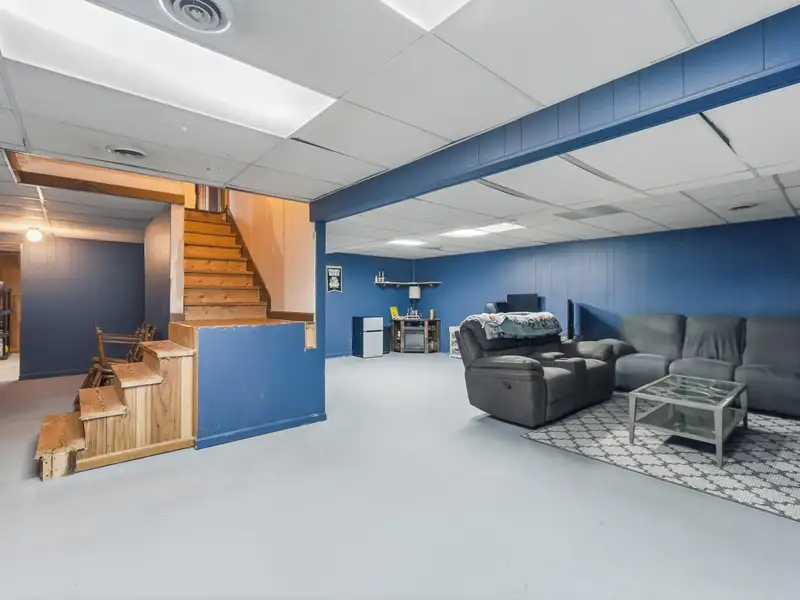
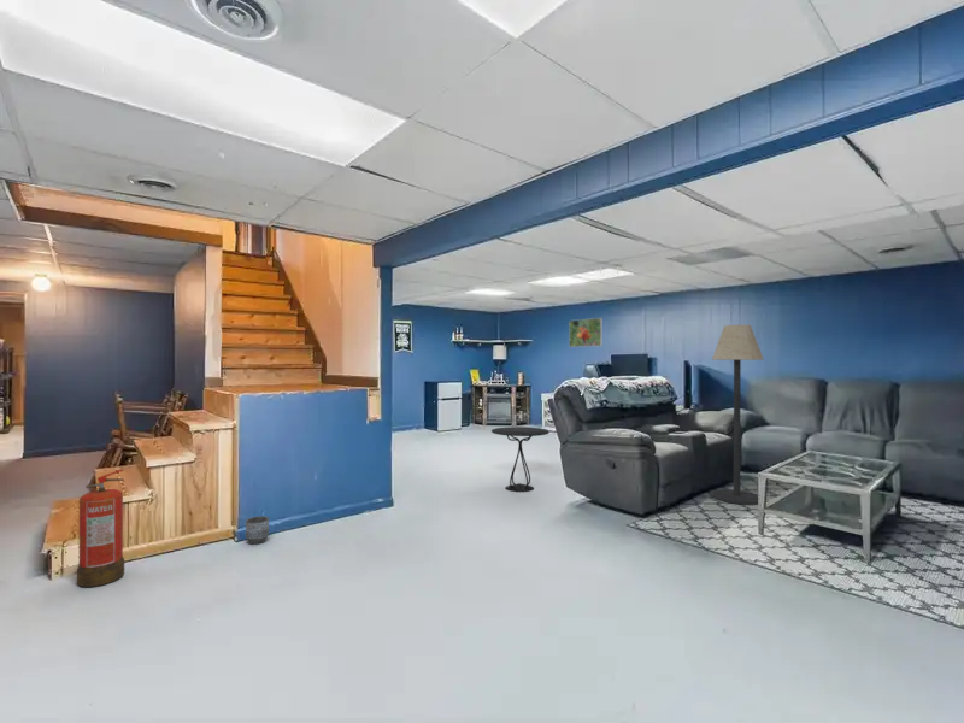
+ planter [245,515,270,546]
+ side table [490,425,551,493]
+ floor lamp [711,324,765,506]
+ fire extinguisher [76,468,125,588]
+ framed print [568,317,604,348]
